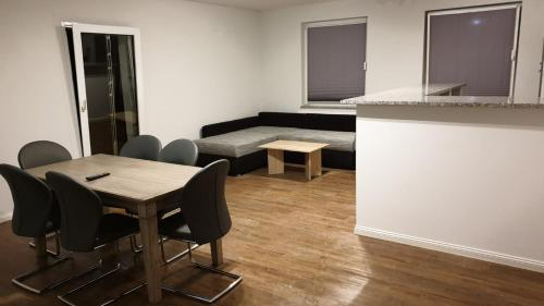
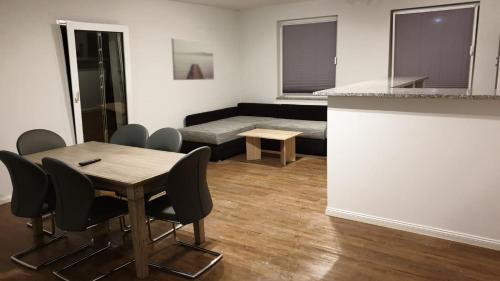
+ wall art [170,37,215,81]
